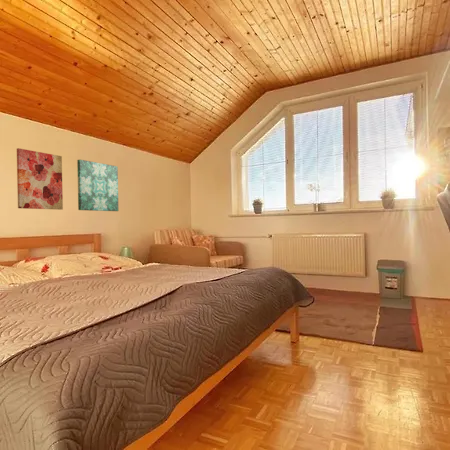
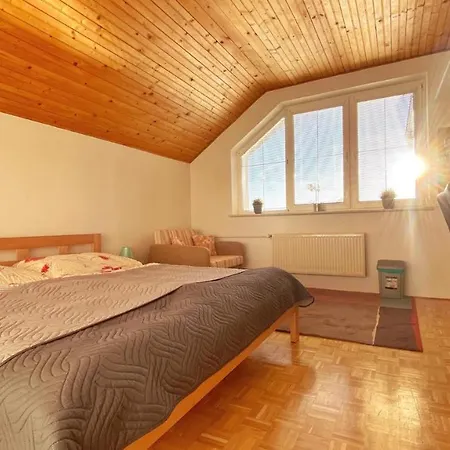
- wall art [76,159,120,212]
- wall art [16,147,64,211]
